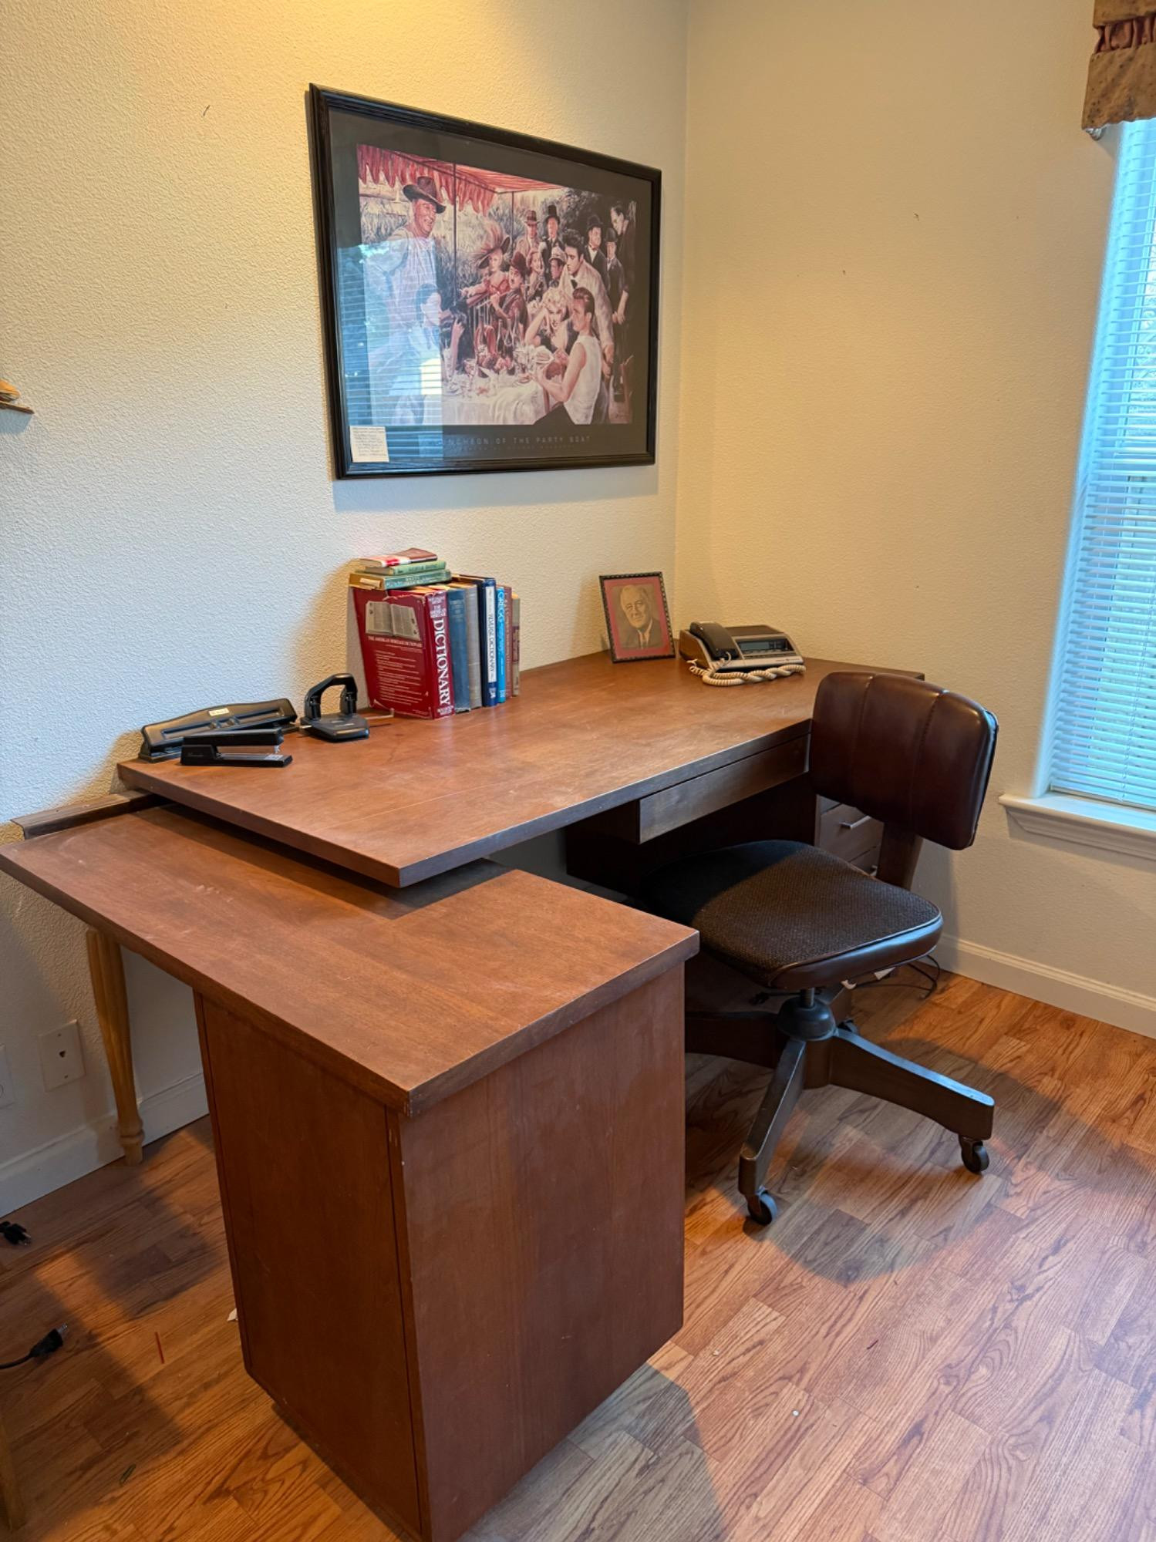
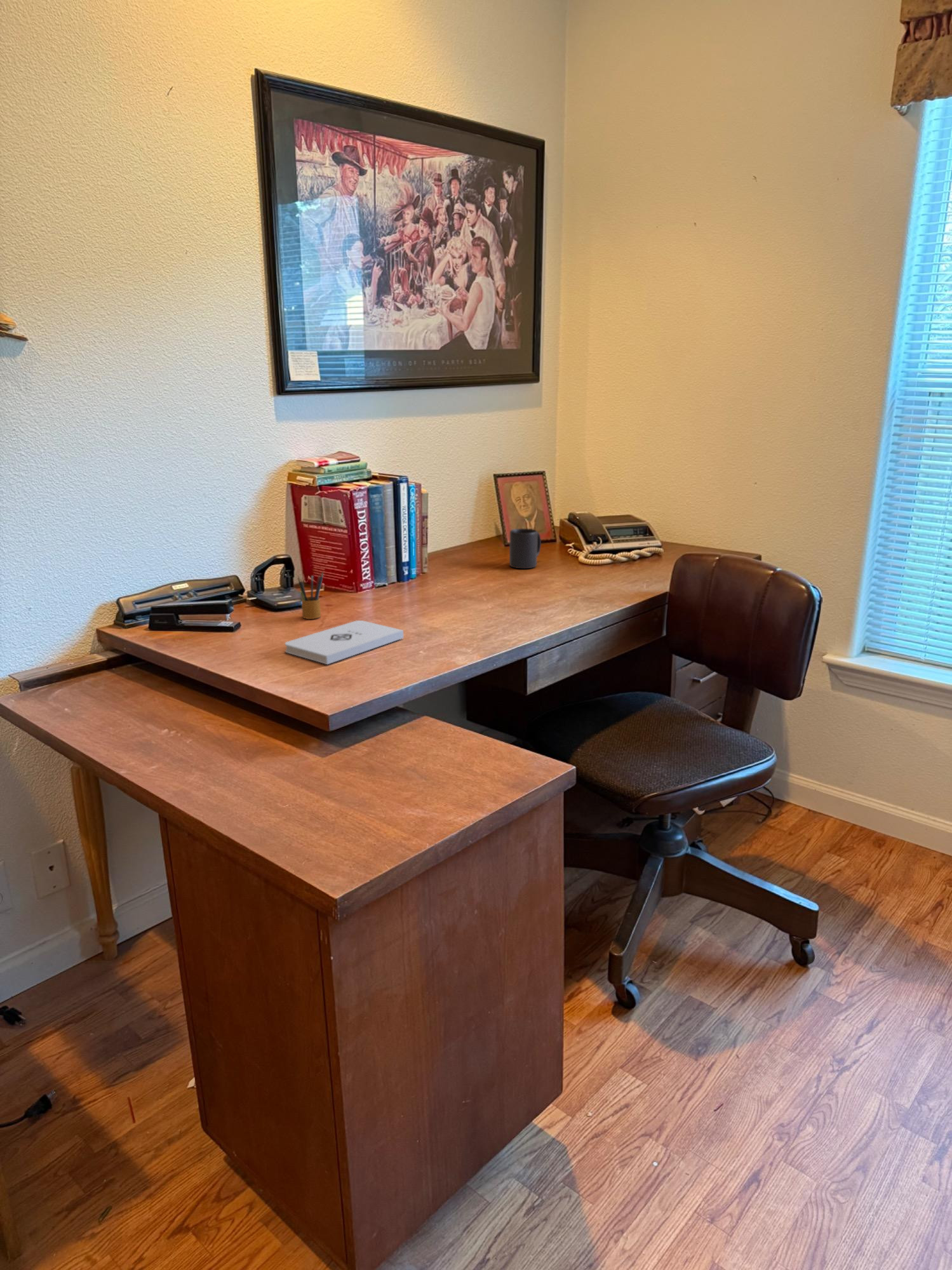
+ pencil box [297,570,324,620]
+ notepad [285,620,404,665]
+ mug [509,528,542,569]
